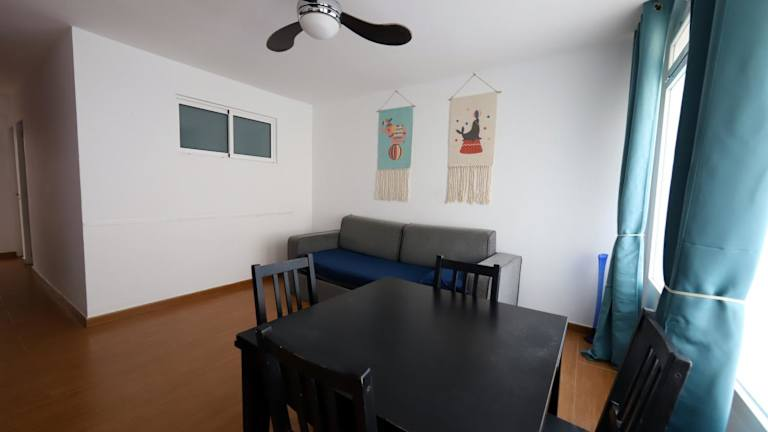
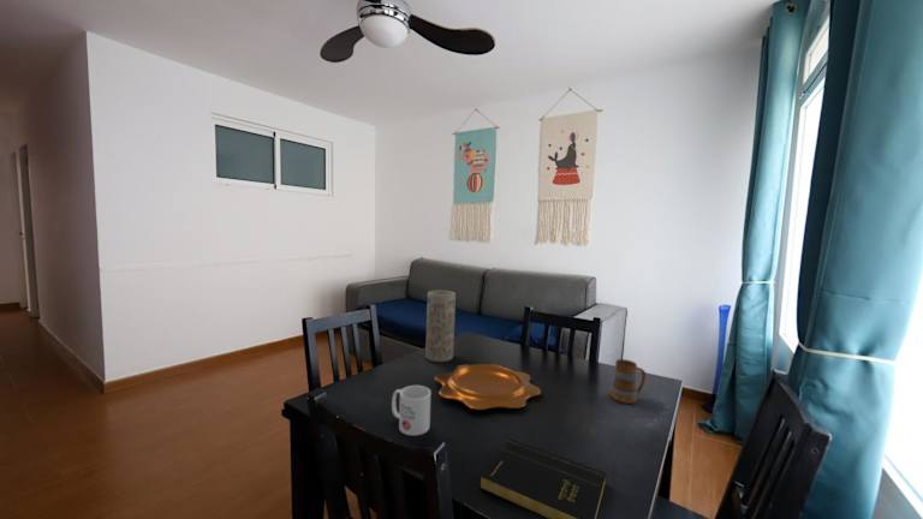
+ mug [609,358,647,405]
+ decorative bowl [434,363,542,411]
+ vase [424,290,457,363]
+ book [478,437,607,519]
+ mug [391,384,433,437]
